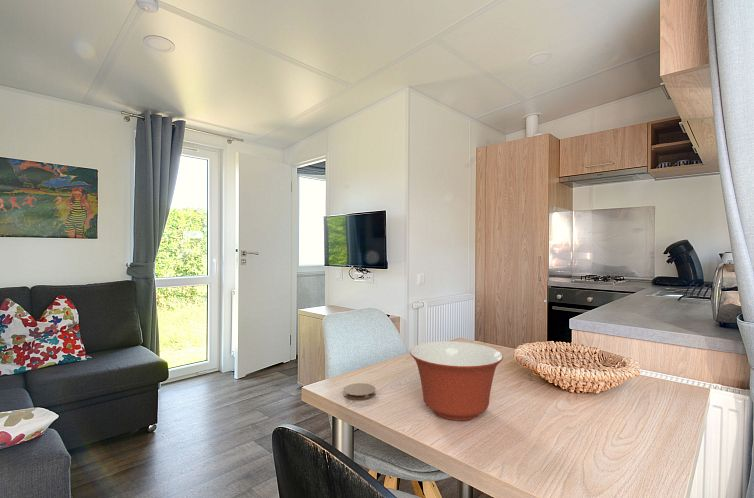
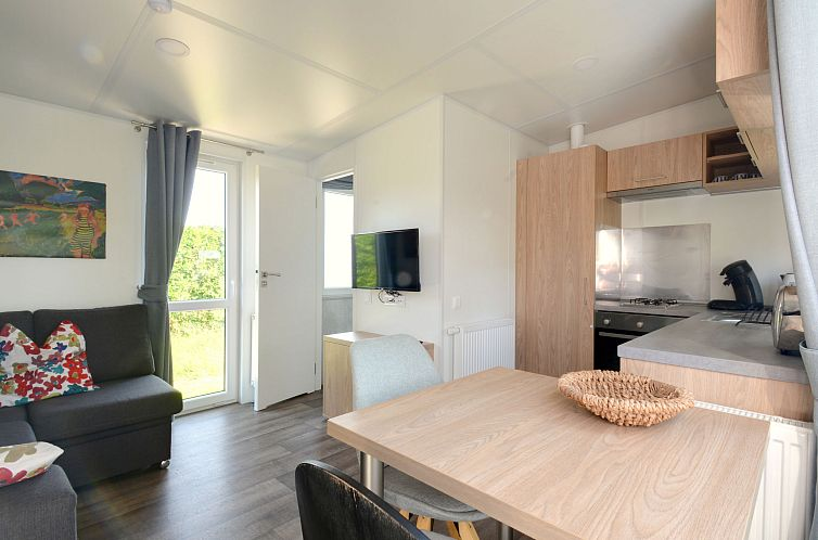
- mixing bowl [409,340,504,422]
- coaster [342,382,377,401]
